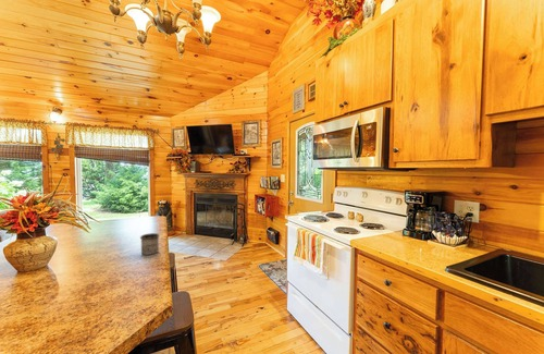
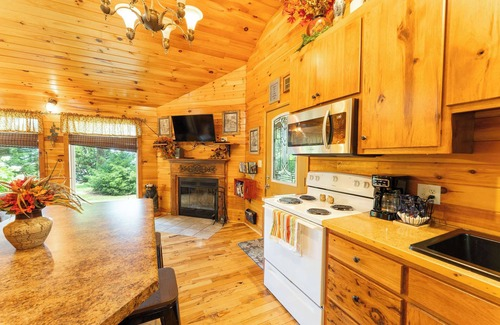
- mug [139,232,160,256]
